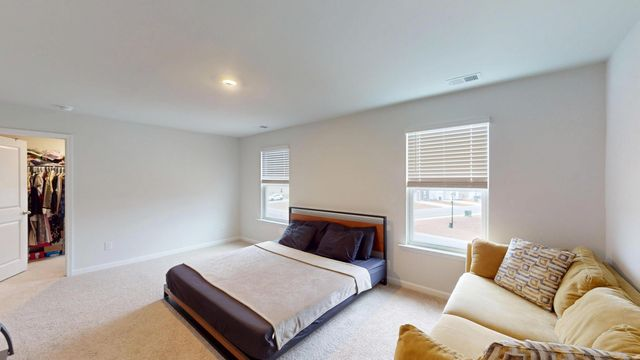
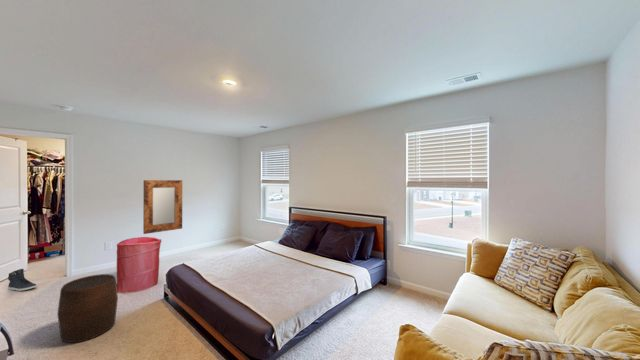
+ sneaker [7,268,38,292]
+ stool [56,273,119,344]
+ home mirror [142,179,183,235]
+ laundry hamper [116,236,162,295]
